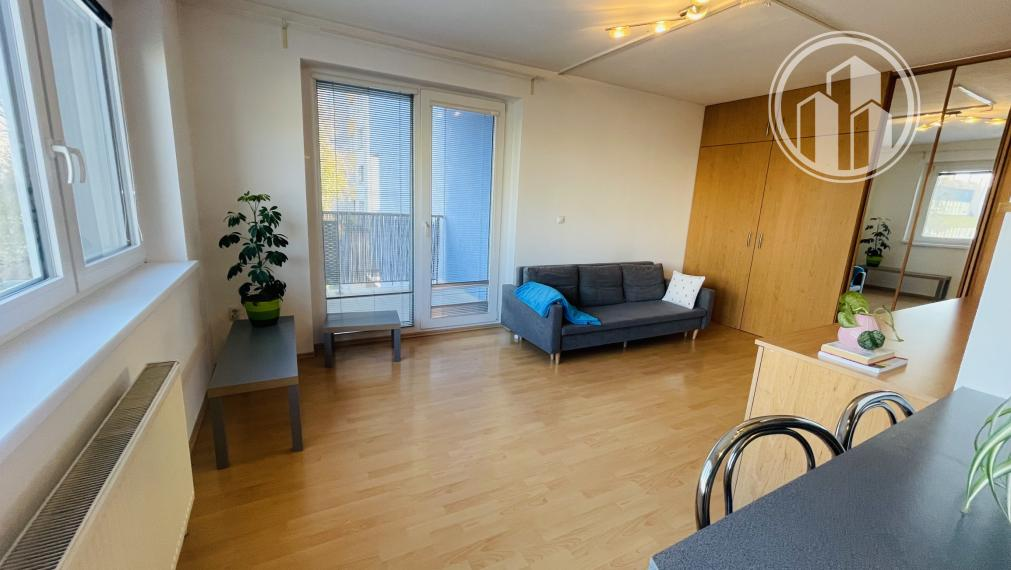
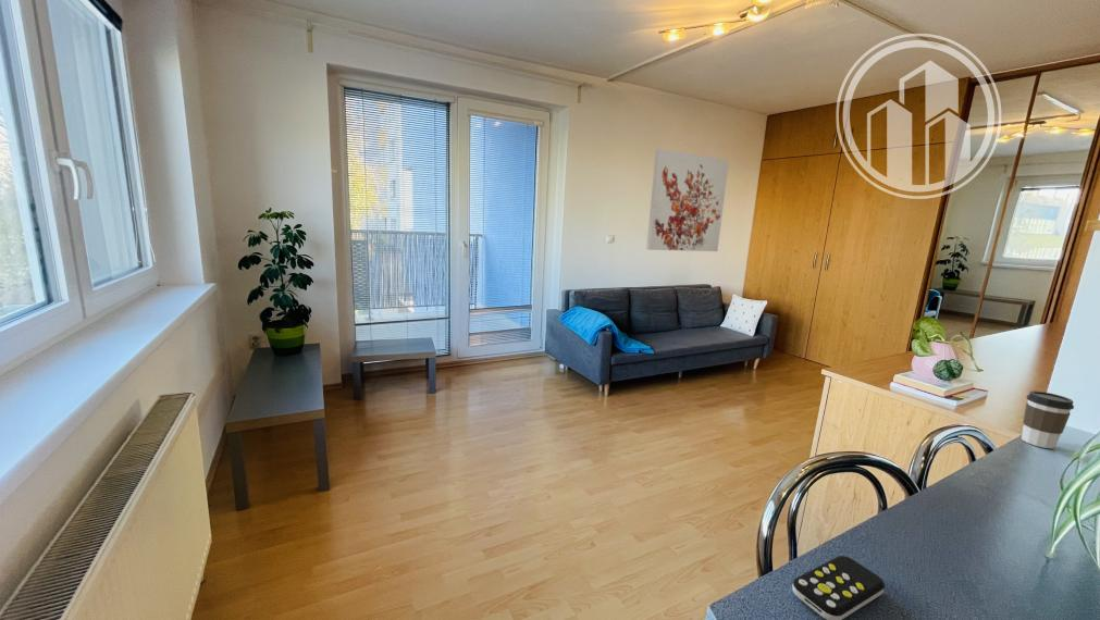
+ coffee cup [1021,389,1075,449]
+ remote control [791,555,886,620]
+ wall art [645,148,730,252]
